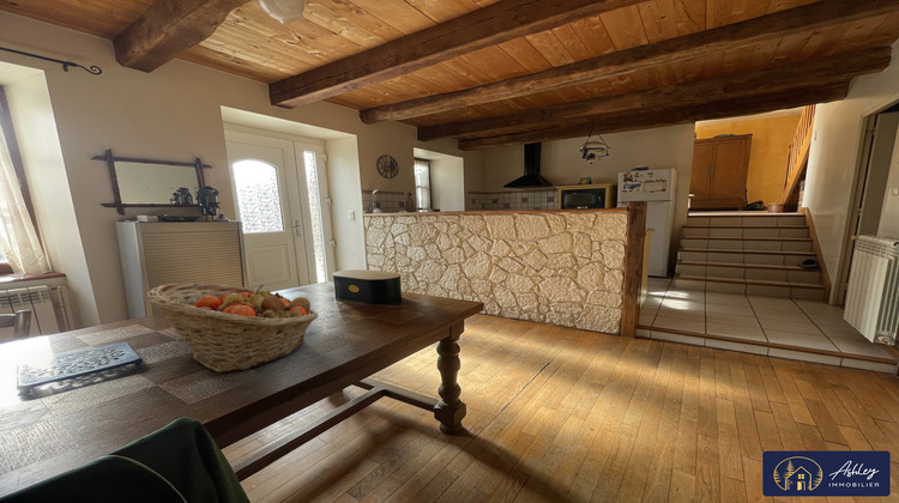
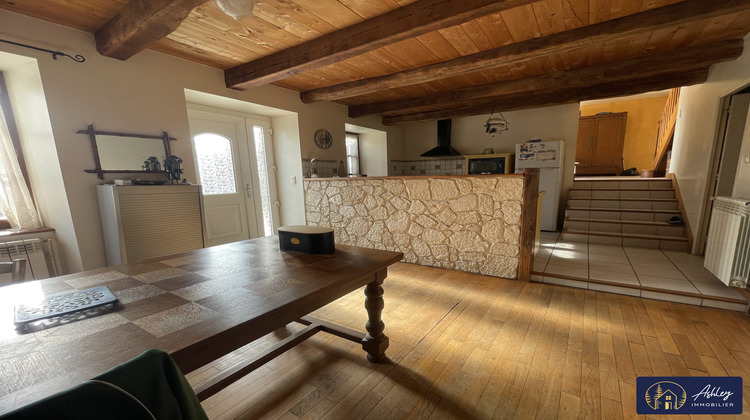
- fruit basket [145,281,320,374]
